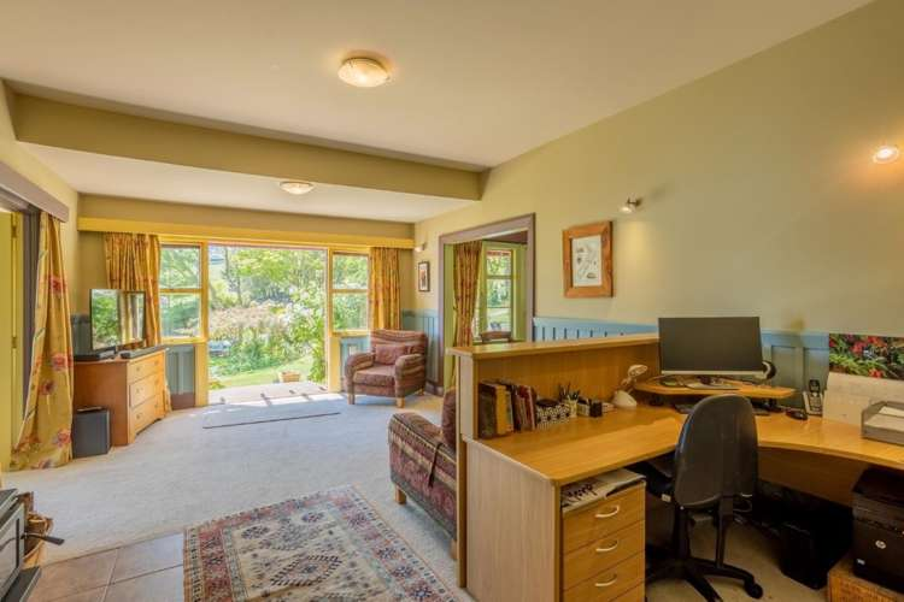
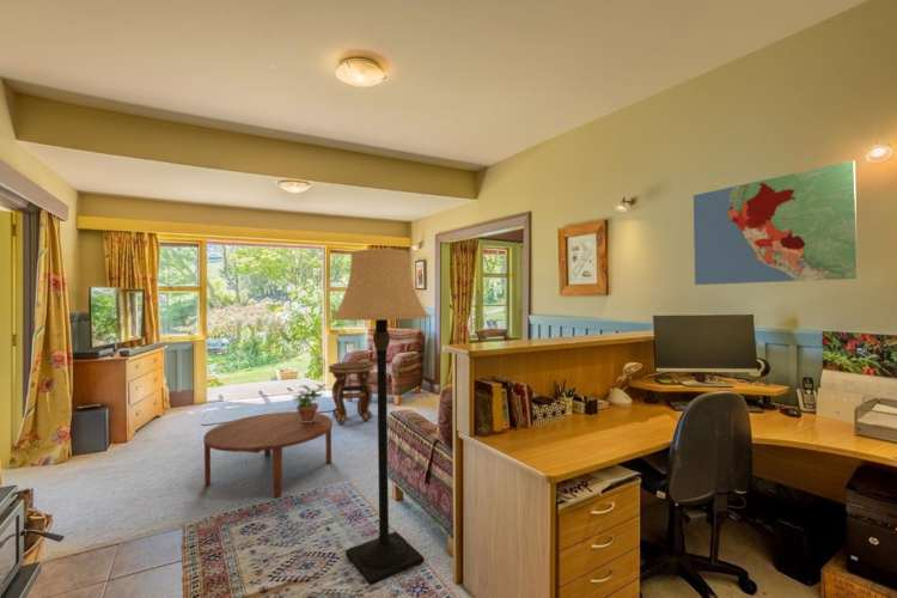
+ potted plant [291,383,329,422]
+ lamp [330,248,431,587]
+ side table [328,360,376,425]
+ map [692,159,859,286]
+ coffee table [202,410,334,499]
